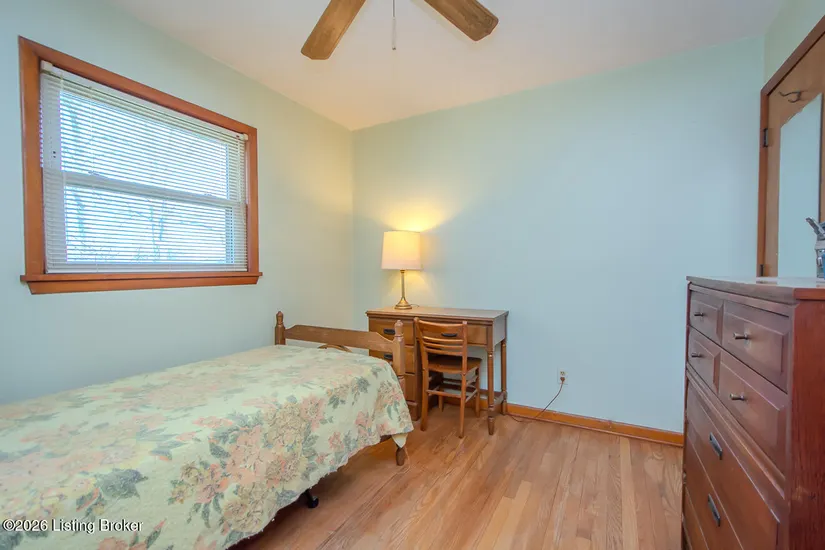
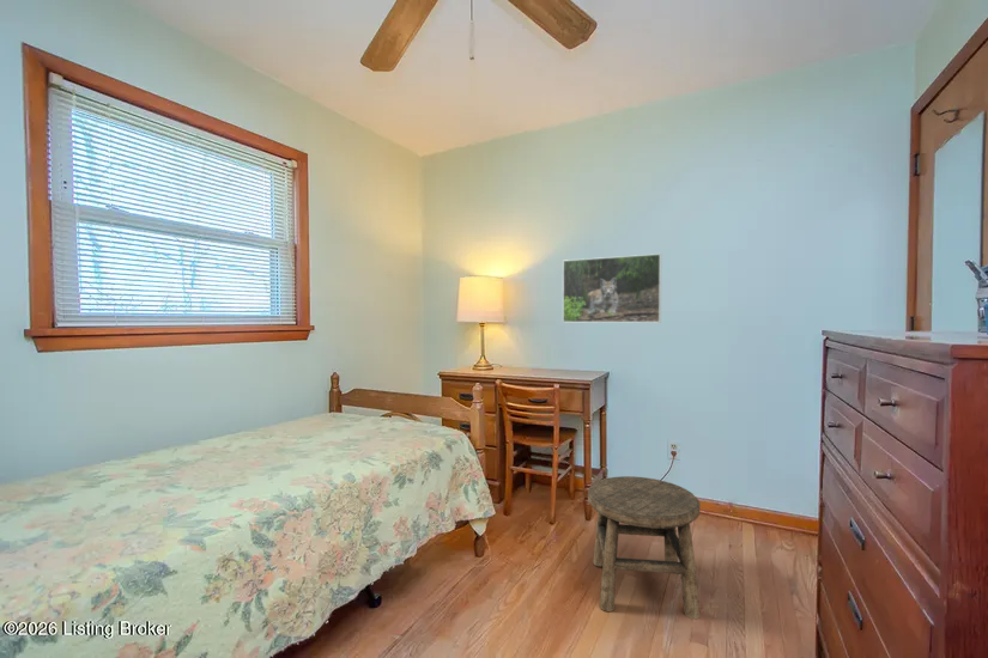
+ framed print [562,252,662,324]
+ stool [587,475,702,620]
